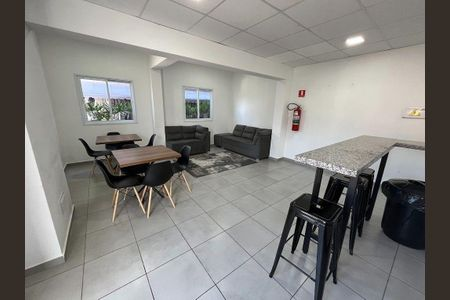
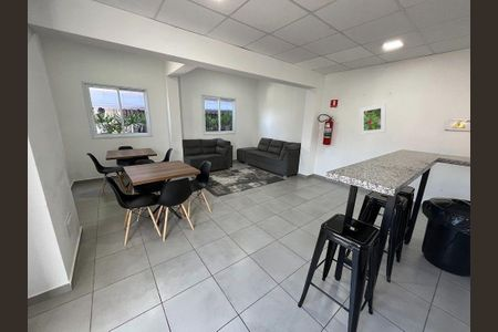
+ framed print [359,103,386,136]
